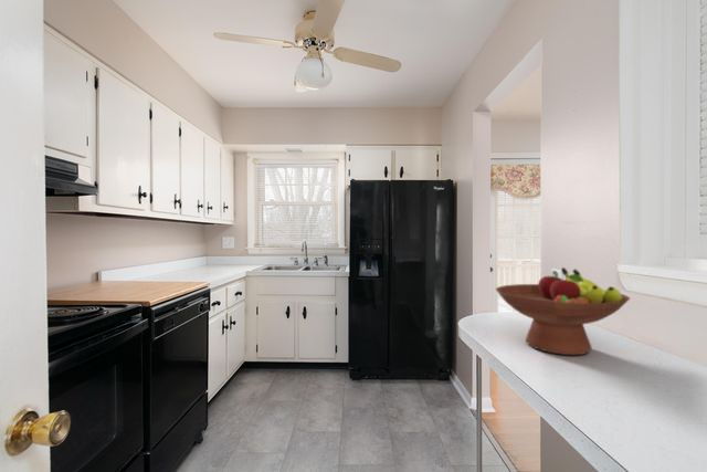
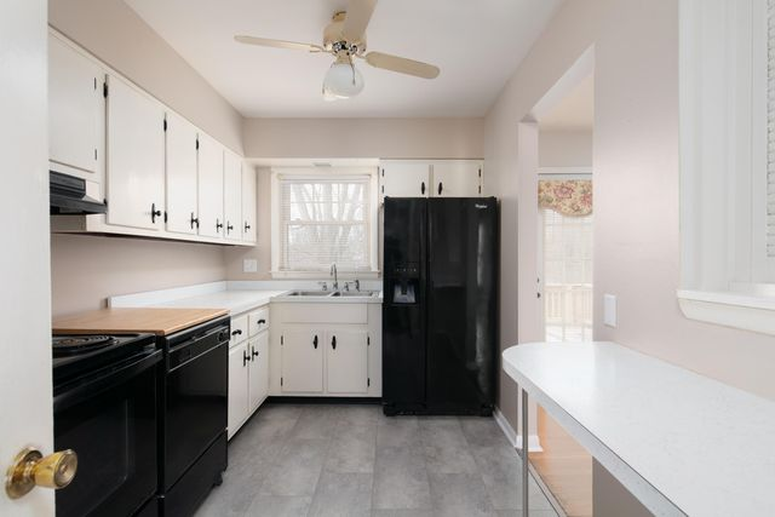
- fruit bowl [495,266,631,356]
